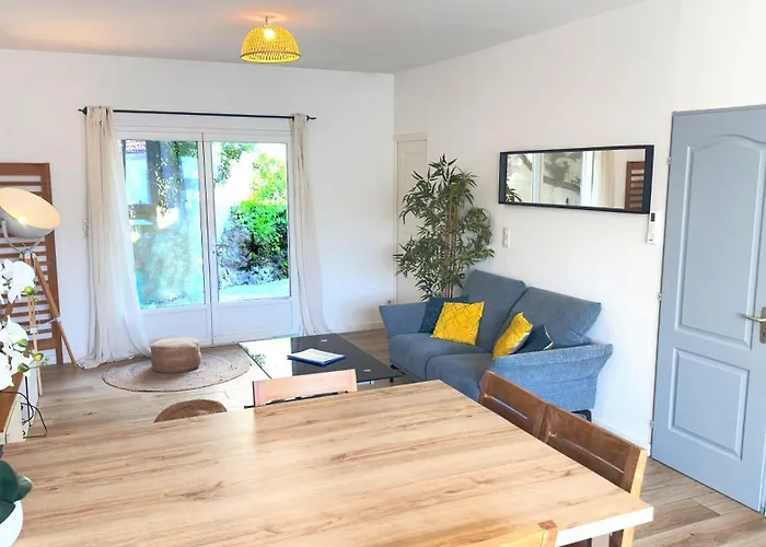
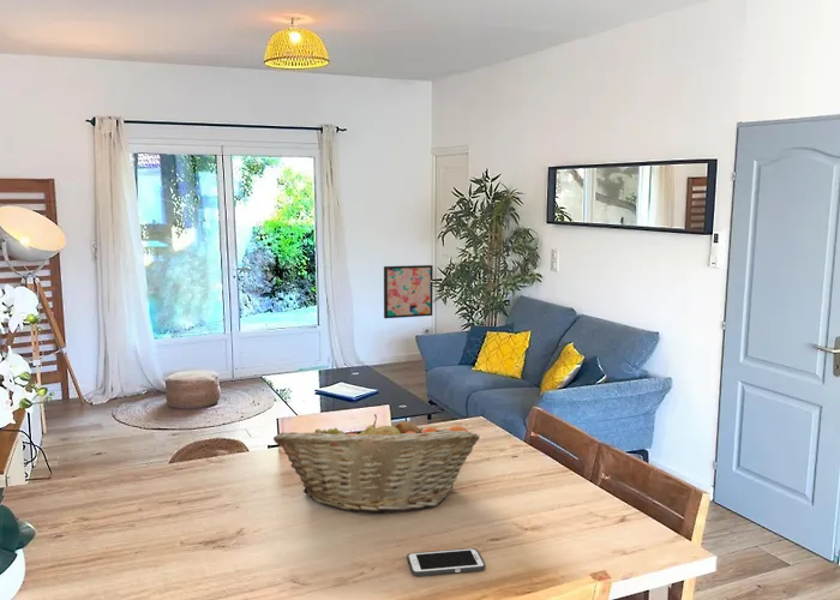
+ fruit basket [272,413,481,515]
+ wall art [383,264,434,319]
+ cell phone [406,547,486,577]
